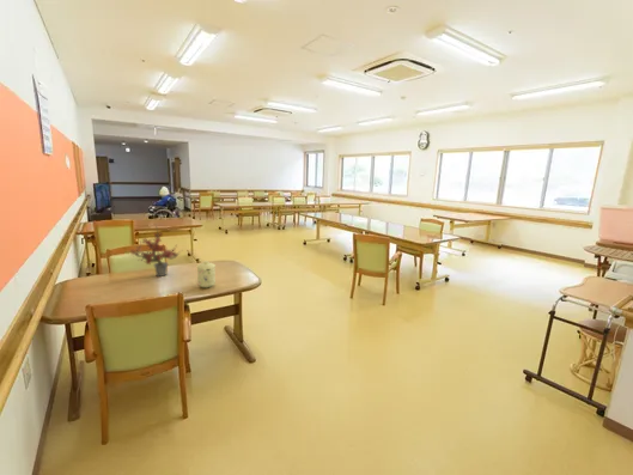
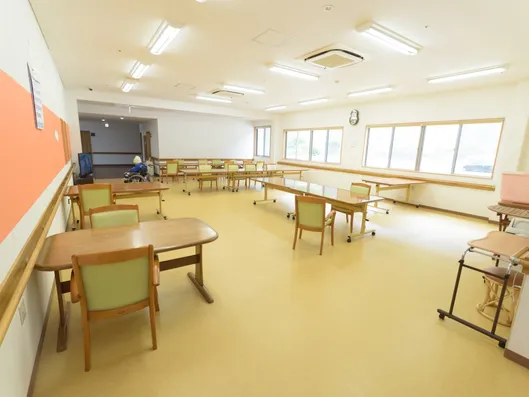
- potted plant [128,224,183,278]
- mug [195,260,217,288]
